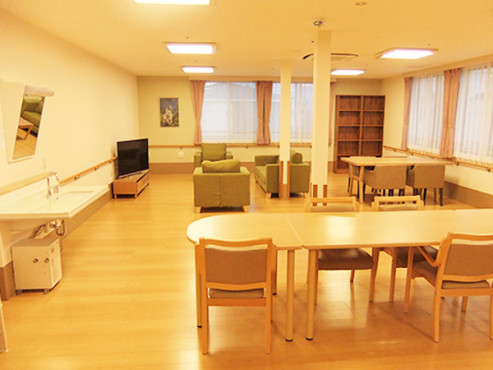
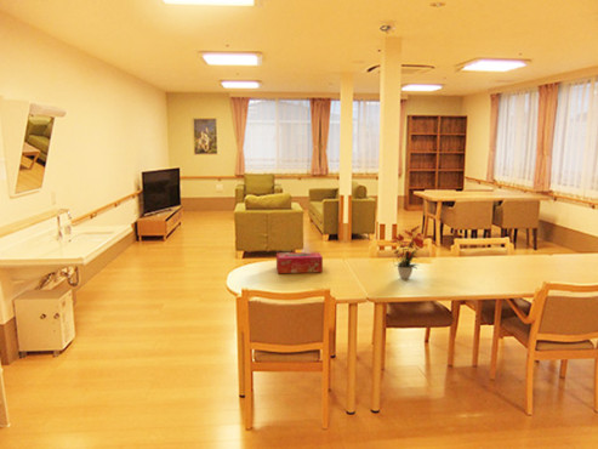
+ potted flower [389,224,426,280]
+ tissue box [275,251,324,274]
